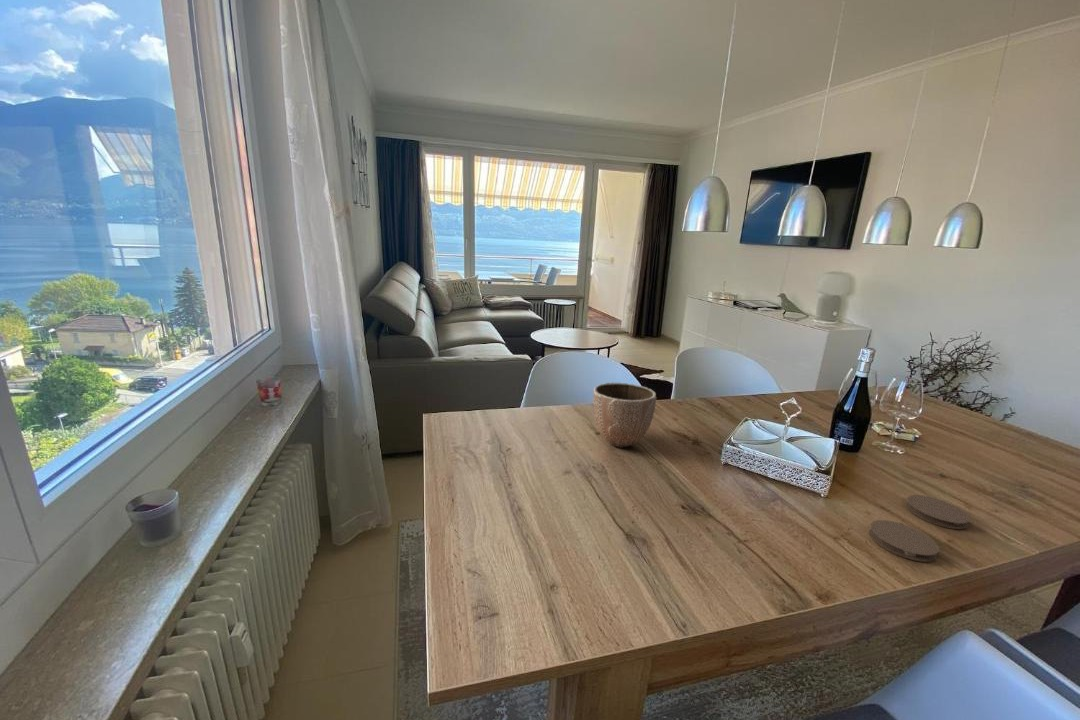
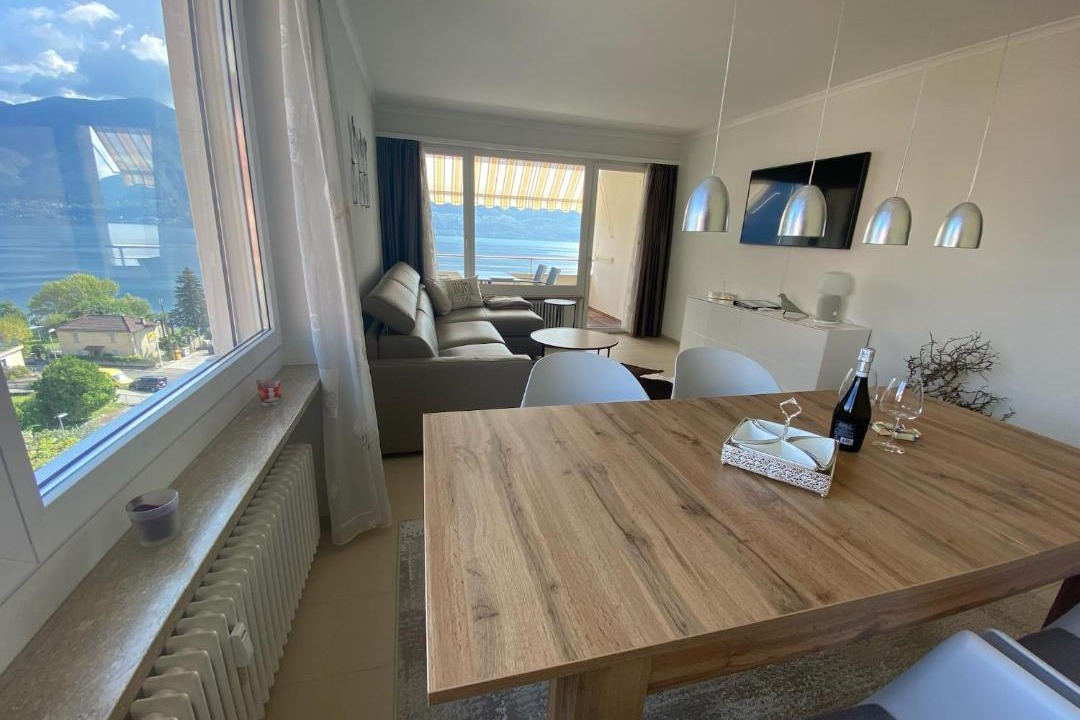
- coaster [905,494,972,530]
- coaster [868,519,940,563]
- decorative bowl [592,381,658,449]
